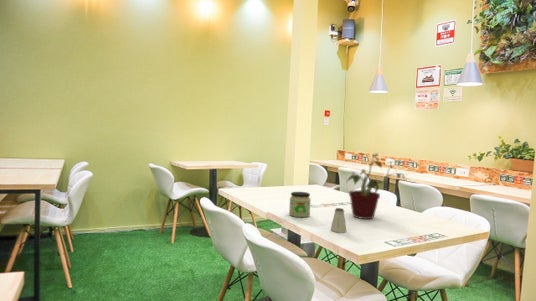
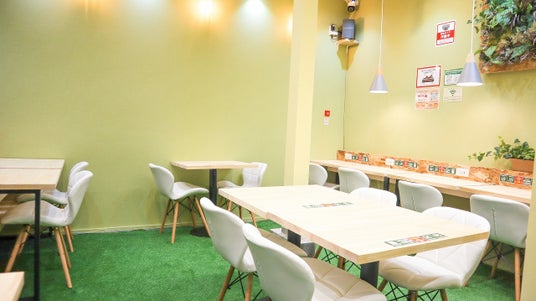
- jar [288,191,312,218]
- potted plant [346,152,408,220]
- saltshaker [330,207,348,233]
